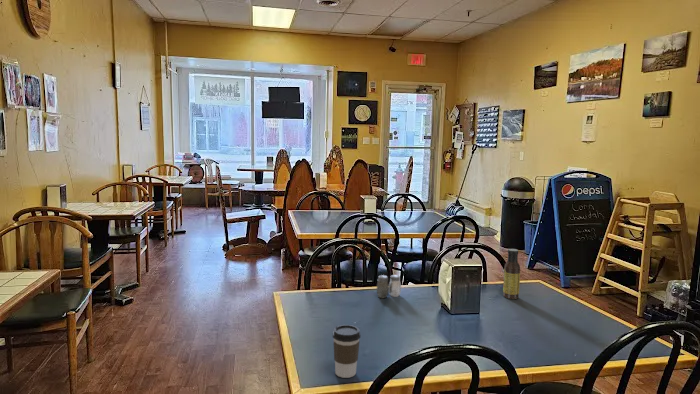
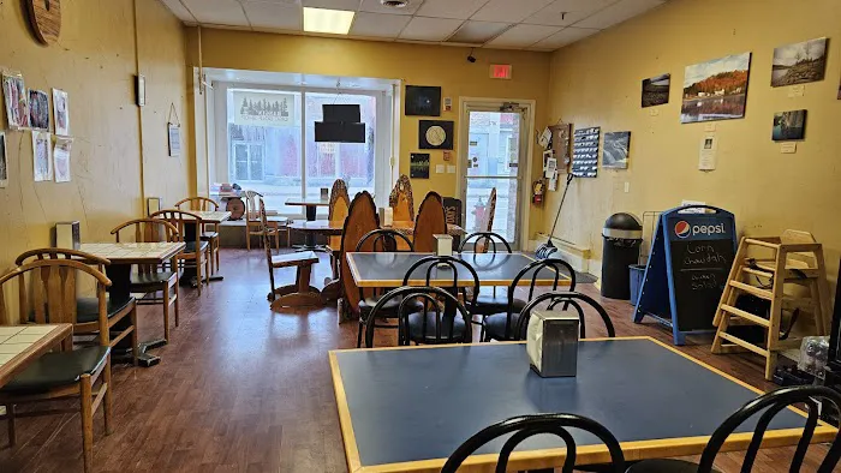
- sauce bottle [502,248,521,300]
- coffee cup [332,324,361,379]
- salt and pepper shaker [376,274,402,299]
